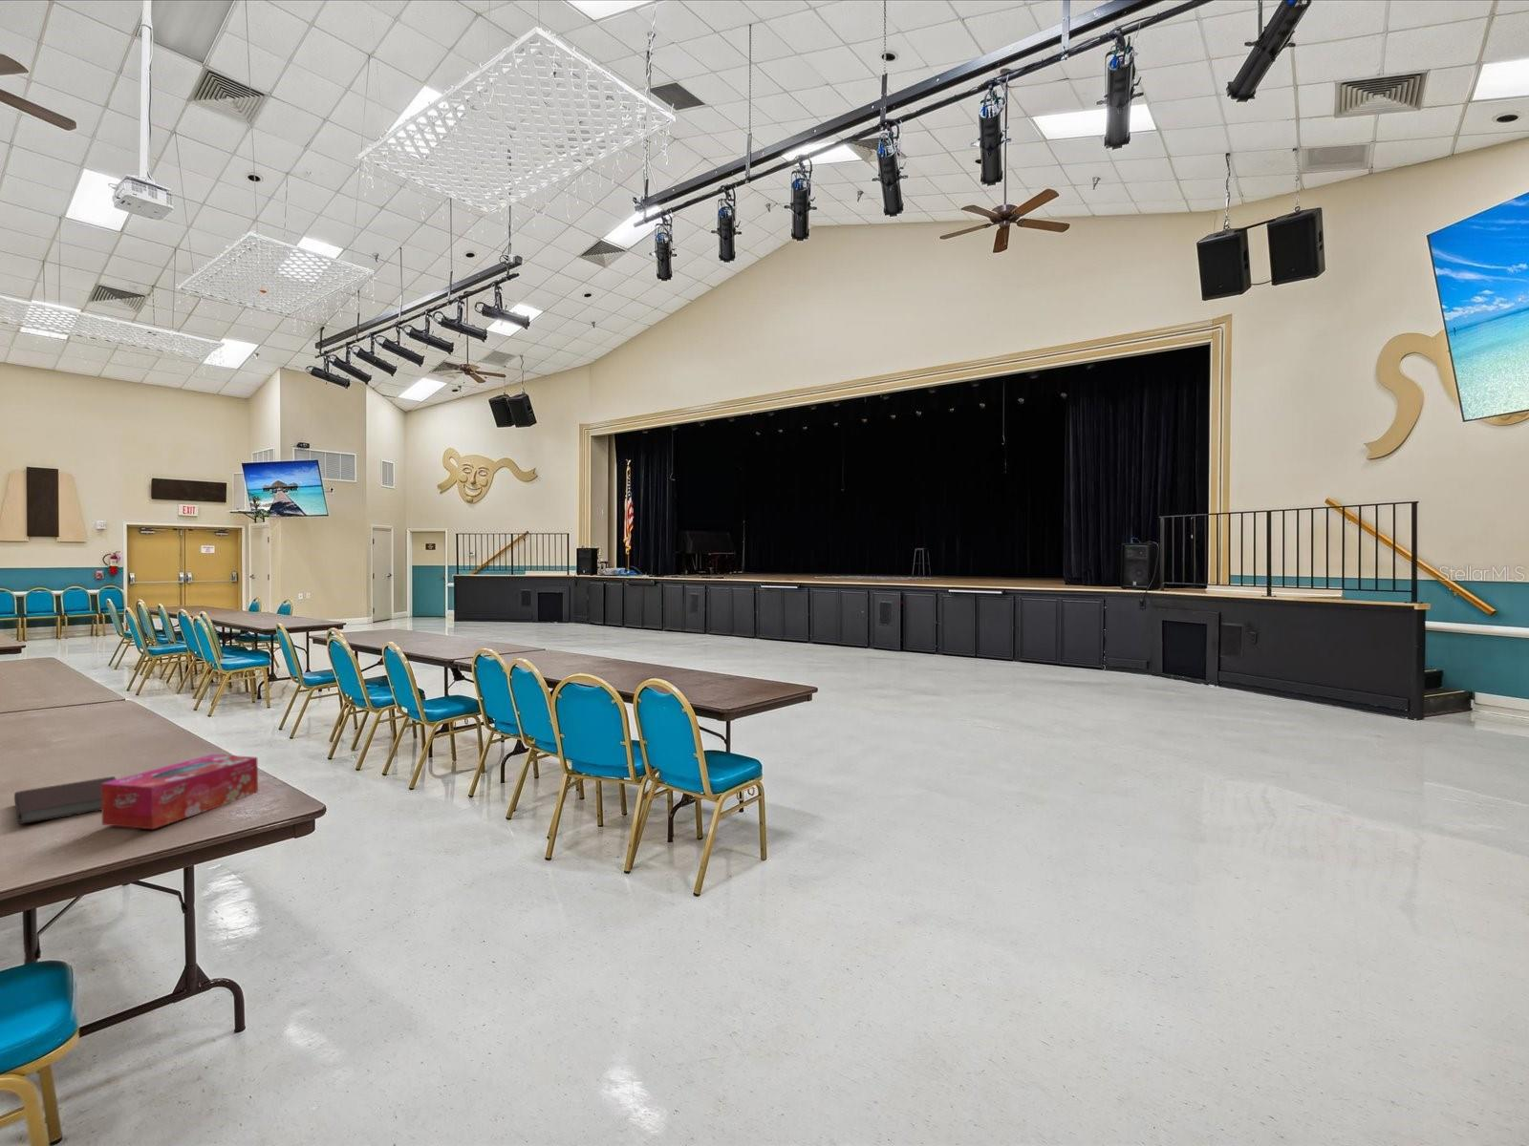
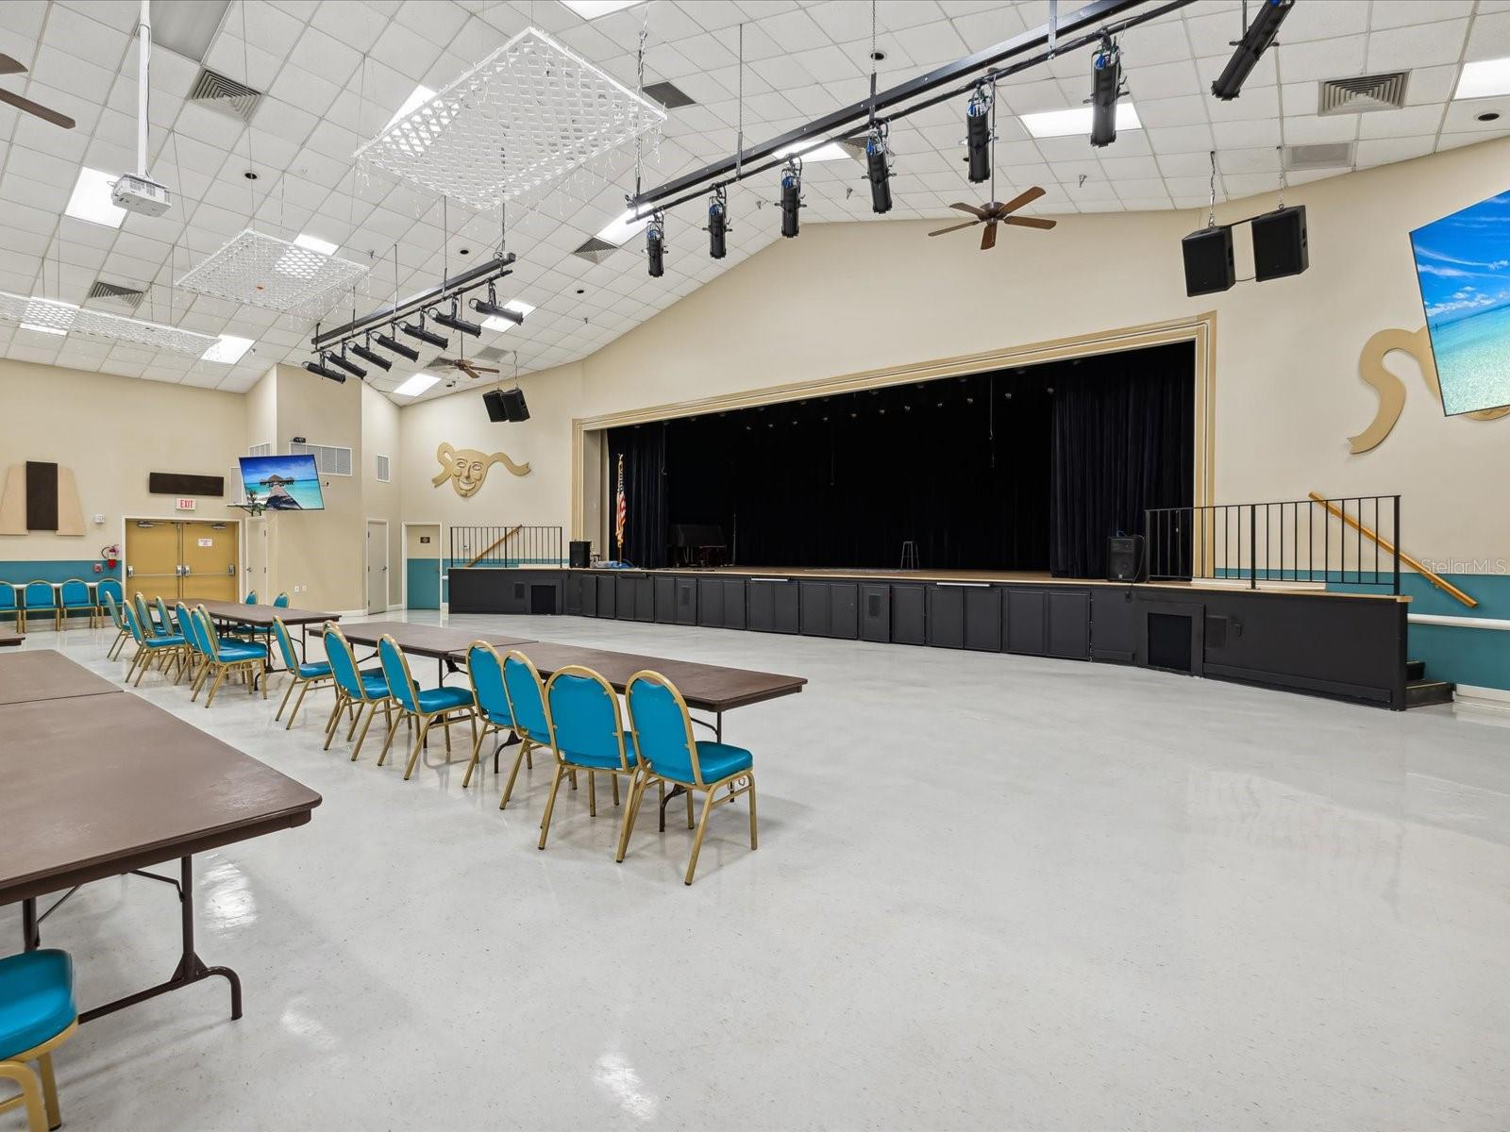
- notebook [13,775,117,825]
- tissue box [101,754,259,829]
